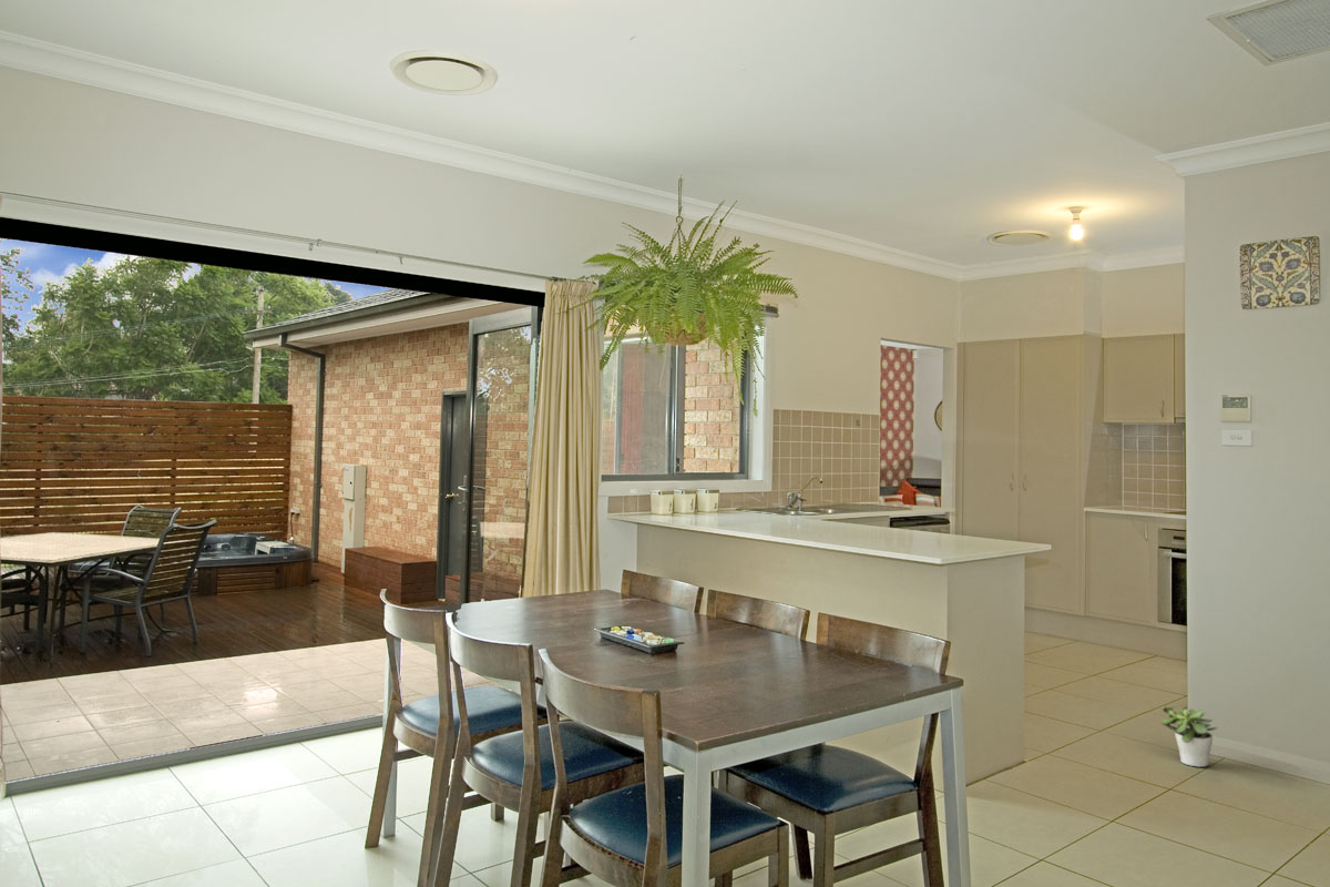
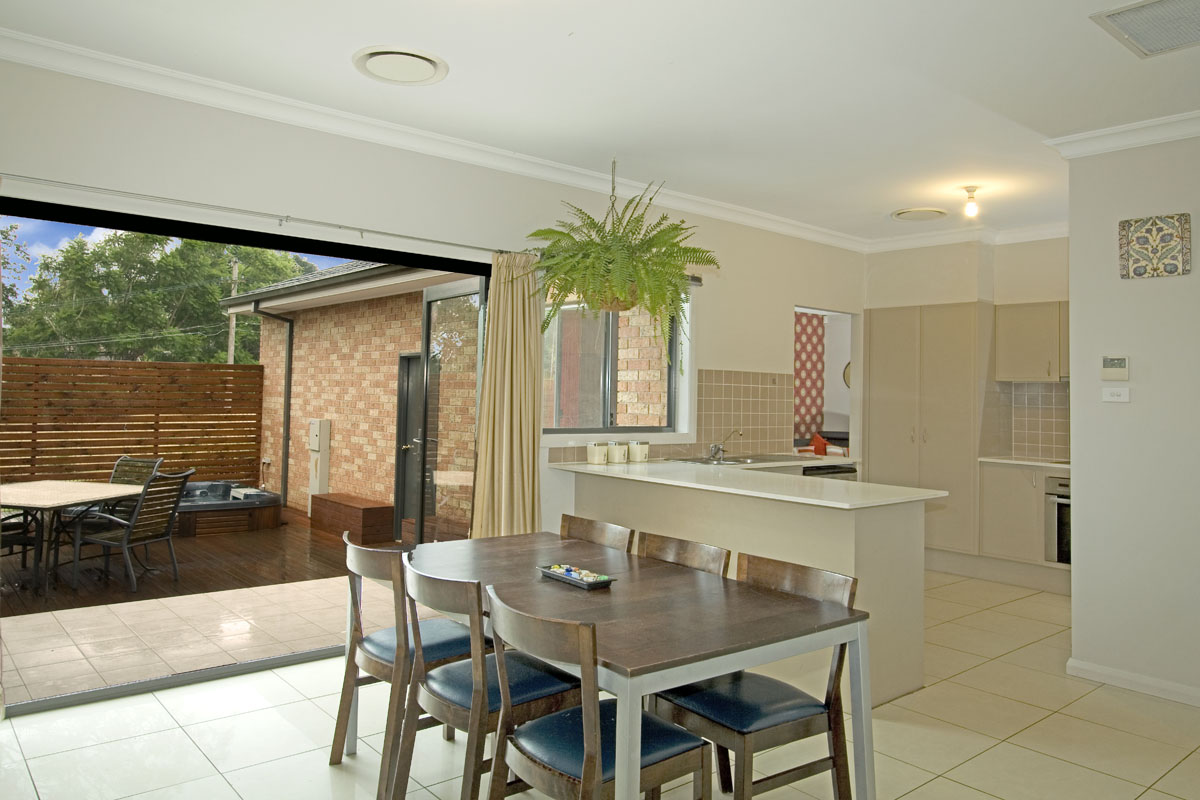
- potted plant [1159,702,1218,768]
